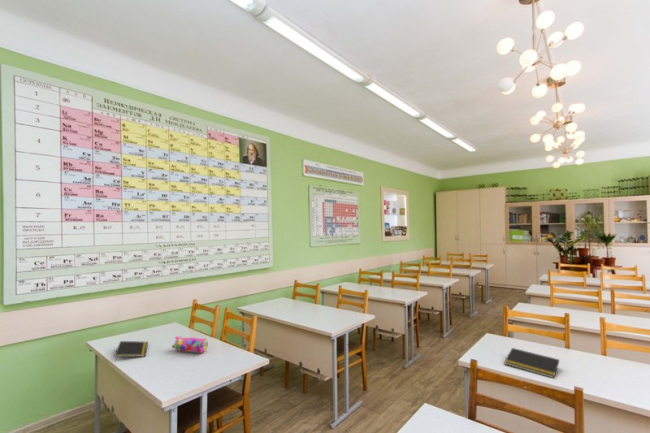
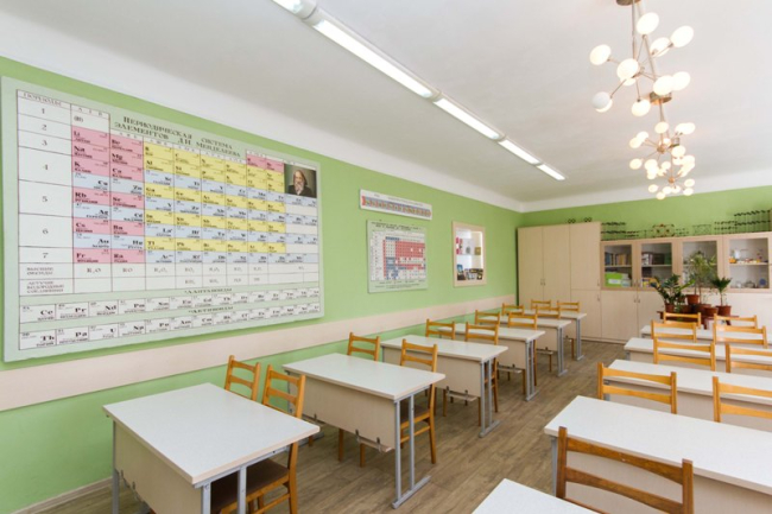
- notepad [114,340,149,363]
- pencil case [171,335,209,354]
- notepad [503,347,560,379]
